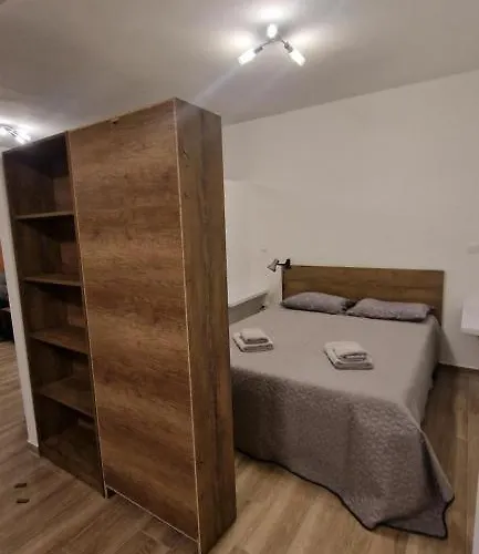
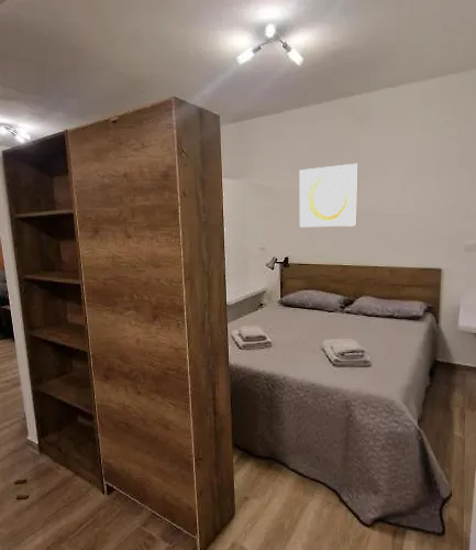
+ wall art [299,163,359,228]
